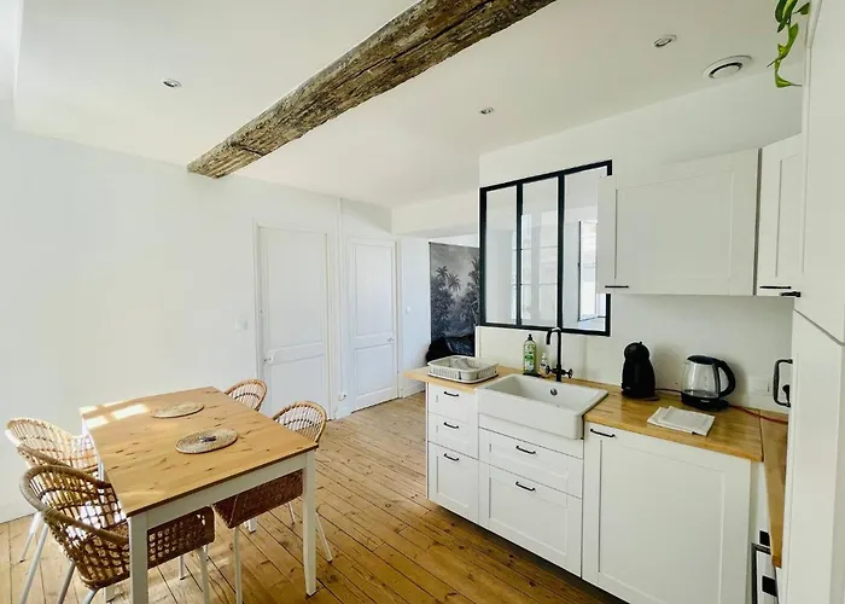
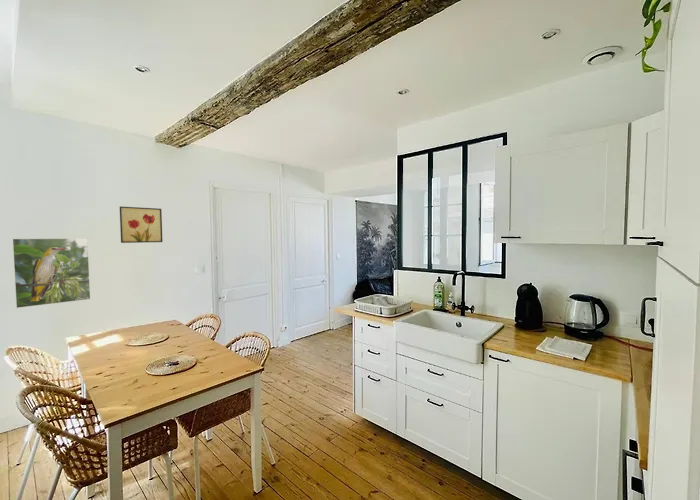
+ wall art [119,205,164,244]
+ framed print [11,237,92,309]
